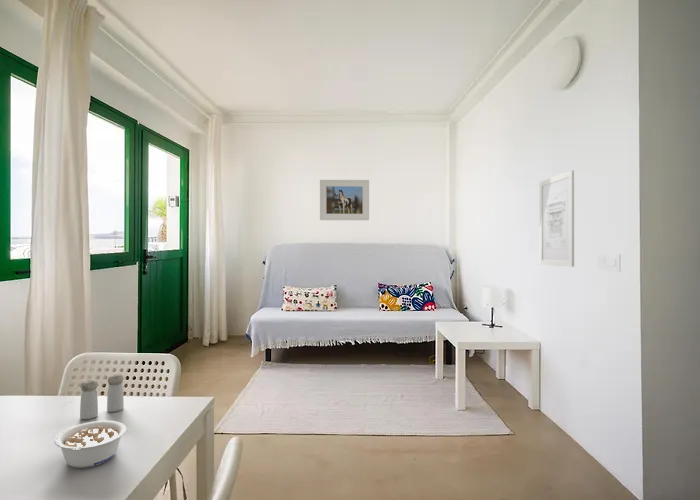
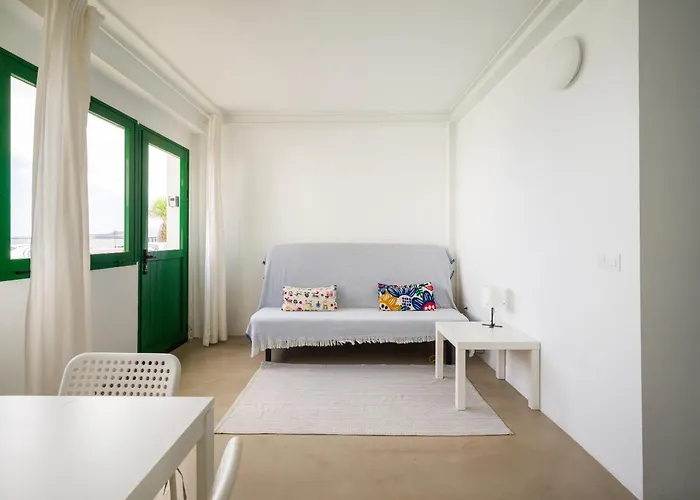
- salt and pepper shaker [79,373,125,420]
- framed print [319,179,370,221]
- wall art [539,170,575,268]
- legume [53,420,127,469]
